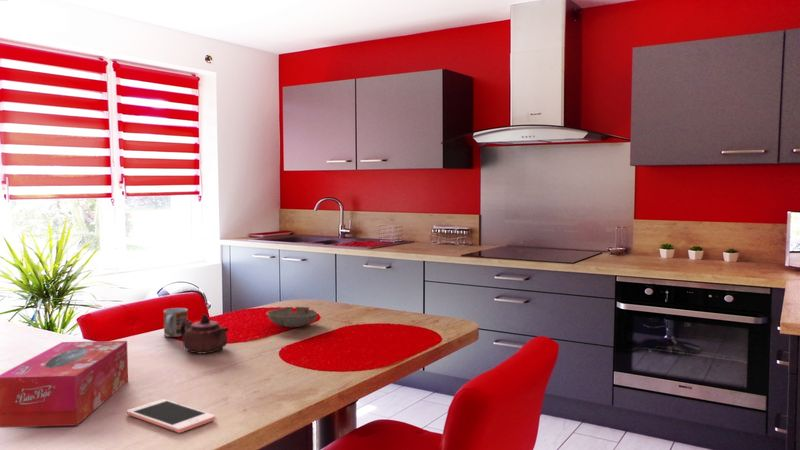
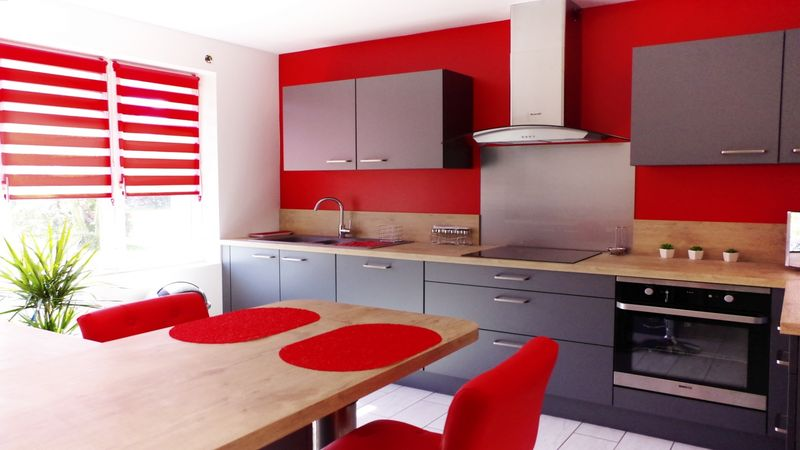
- teapot [180,313,230,355]
- bowl [265,306,319,328]
- cup [163,307,189,338]
- cell phone [126,398,216,434]
- tissue box [0,340,129,429]
